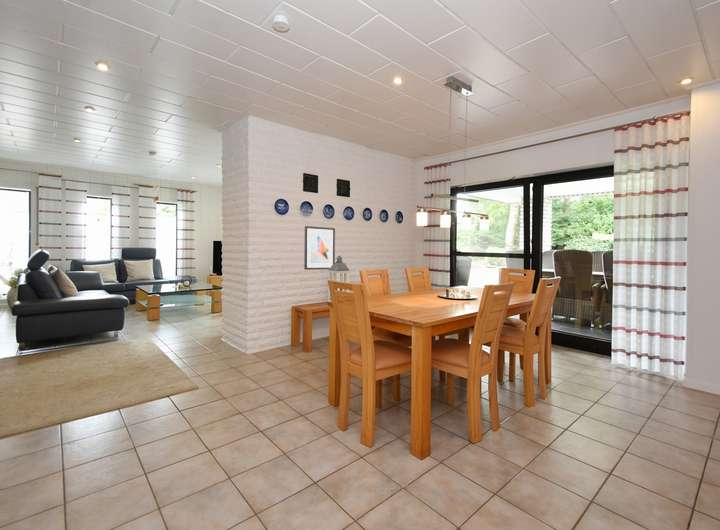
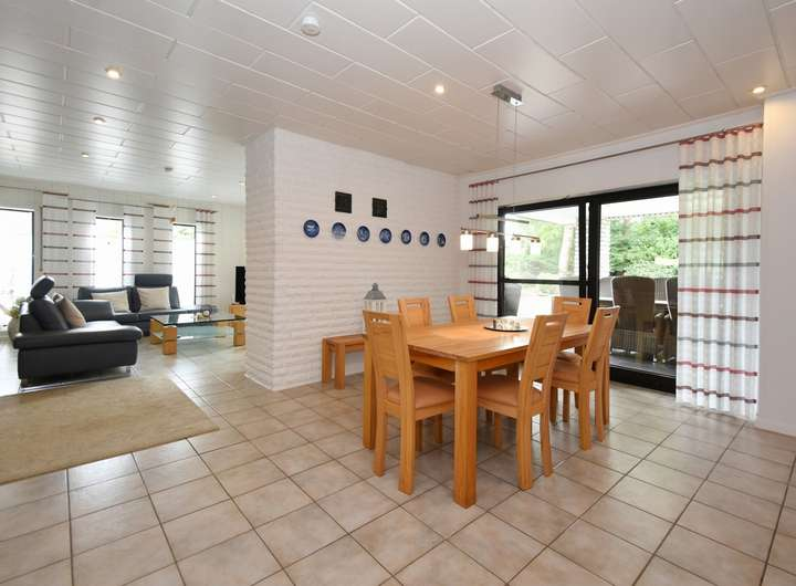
- wall art [303,225,336,271]
